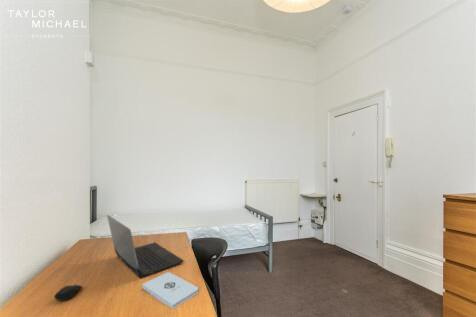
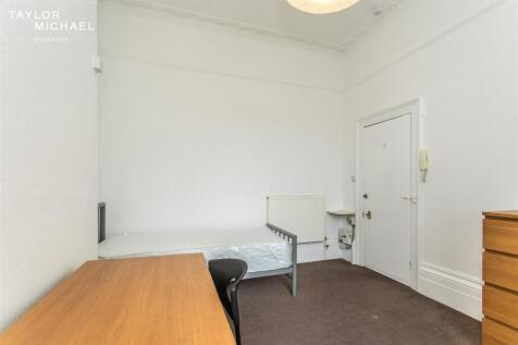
- notepad [141,271,199,310]
- computer mouse [54,283,83,302]
- laptop computer [106,214,185,280]
